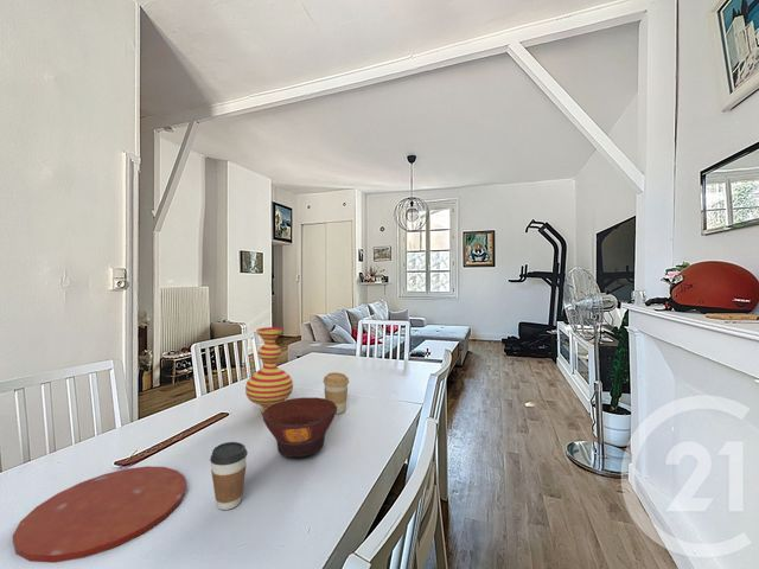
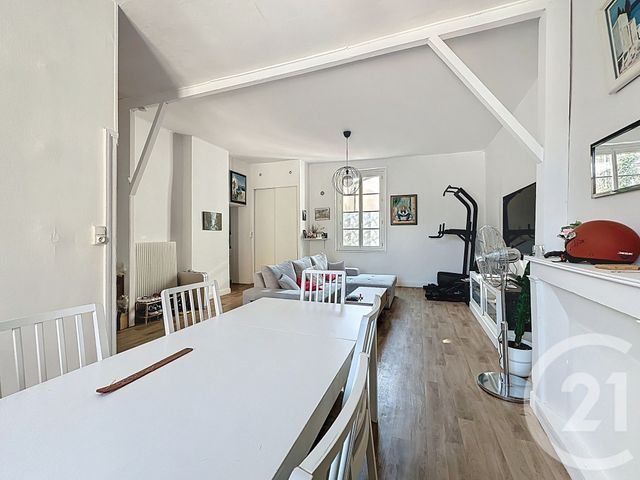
- coffee cup [209,441,249,511]
- coffee cup [323,371,350,415]
- vase [244,326,294,414]
- bowl [261,396,337,459]
- plate [12,465,187,563]
